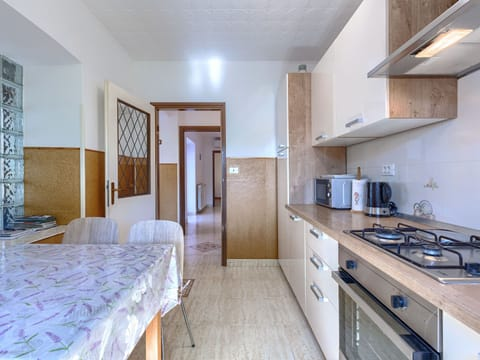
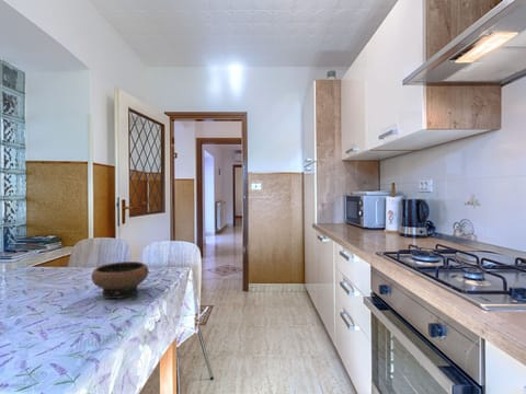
+ bowl [90,260,149,300]
